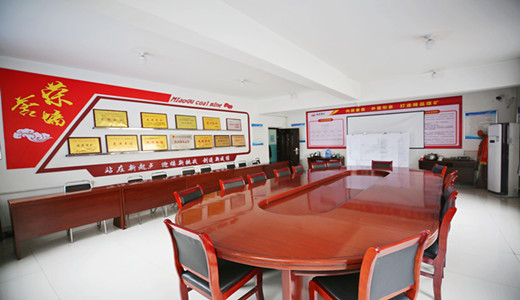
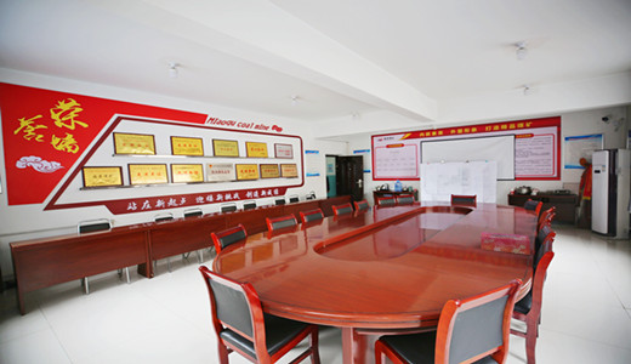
+ tissue box [479,231,531,256]
